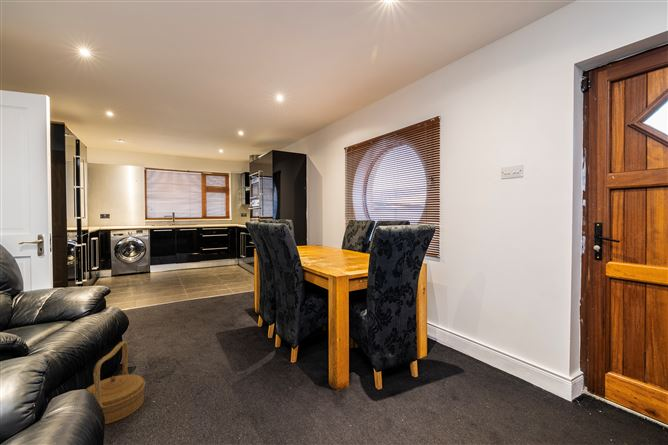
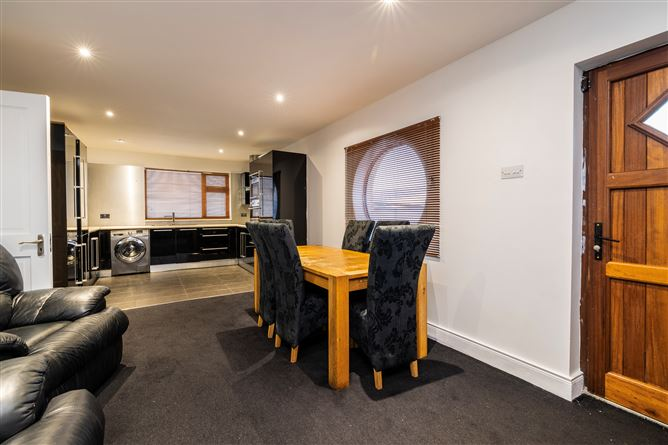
- basket [85,340,146,425]
